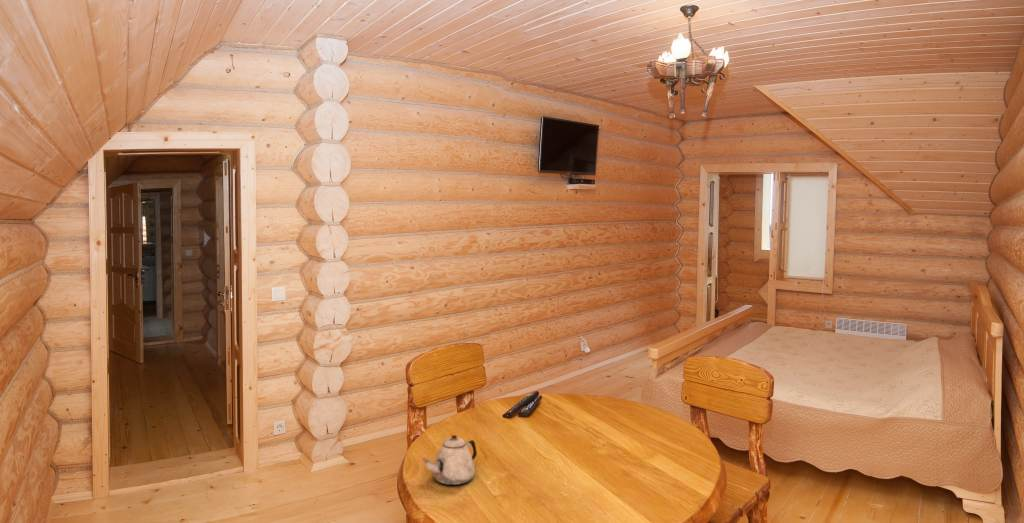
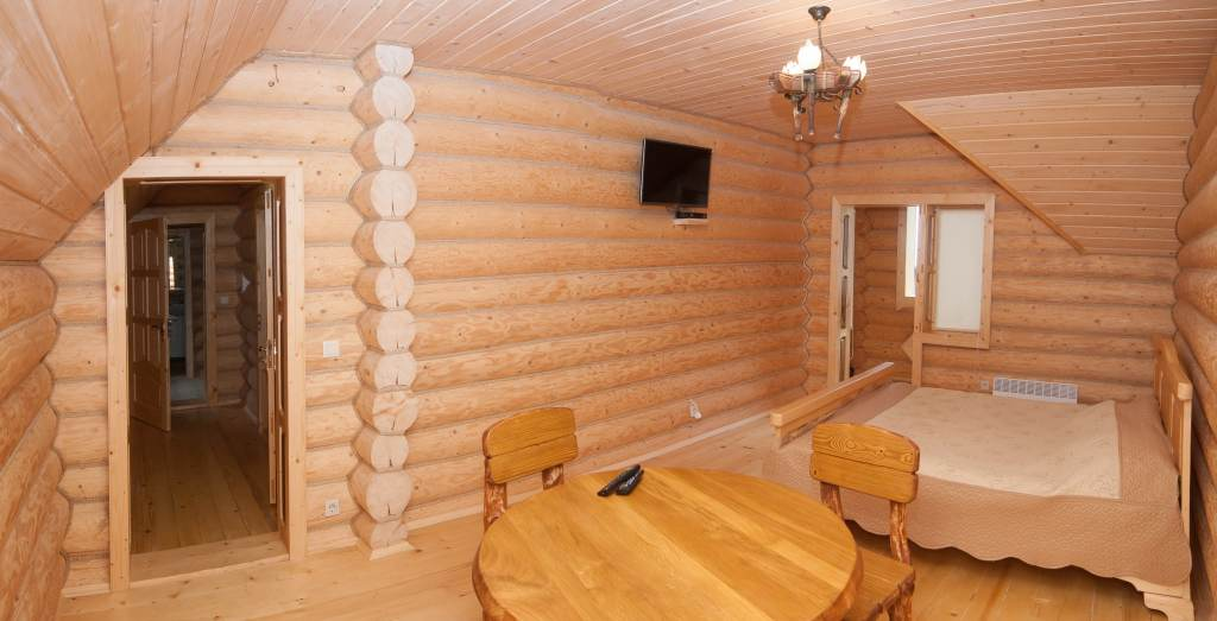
- teapot [422,434,478,486]
